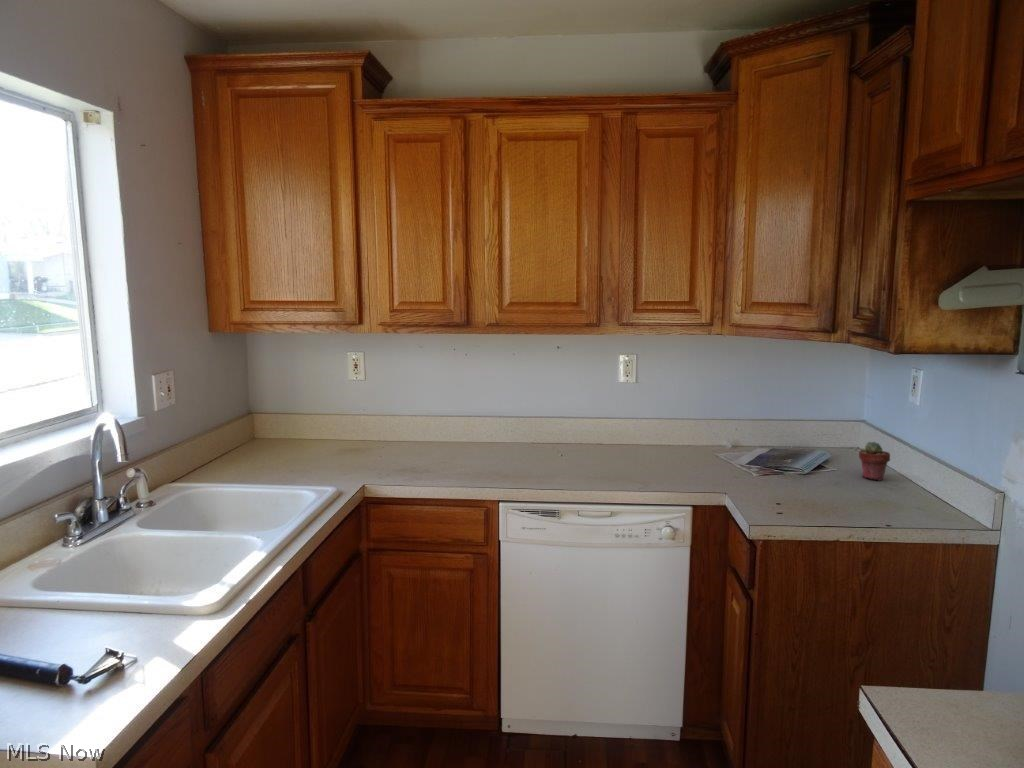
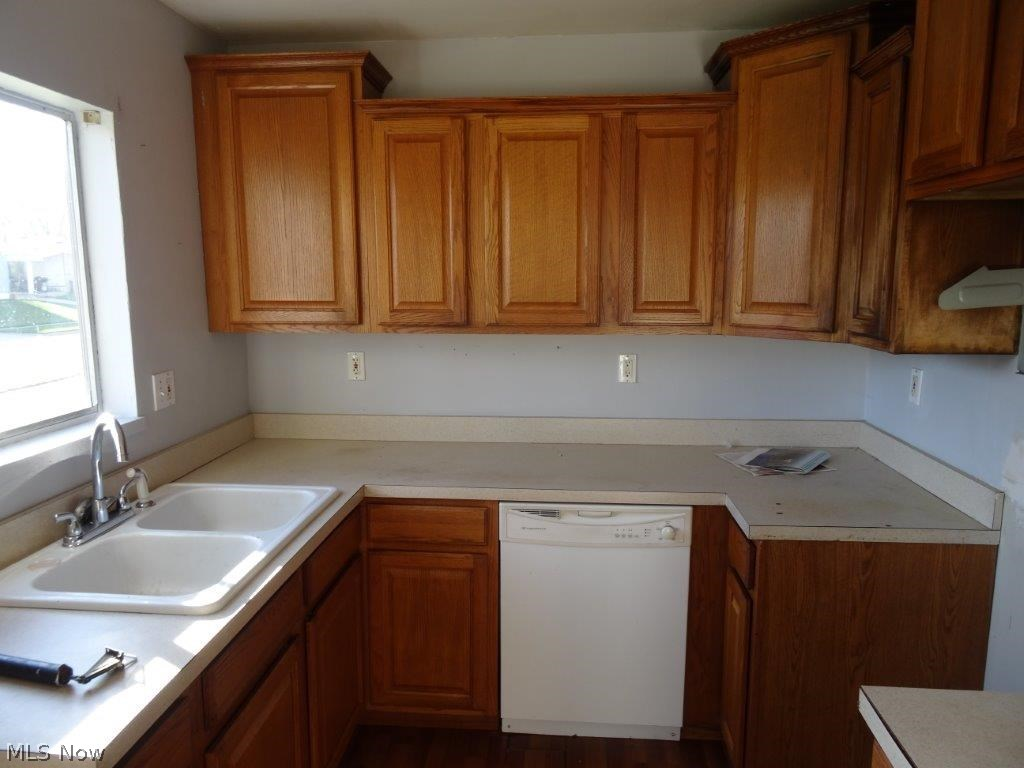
- potted succulent [858,441,891,481]
